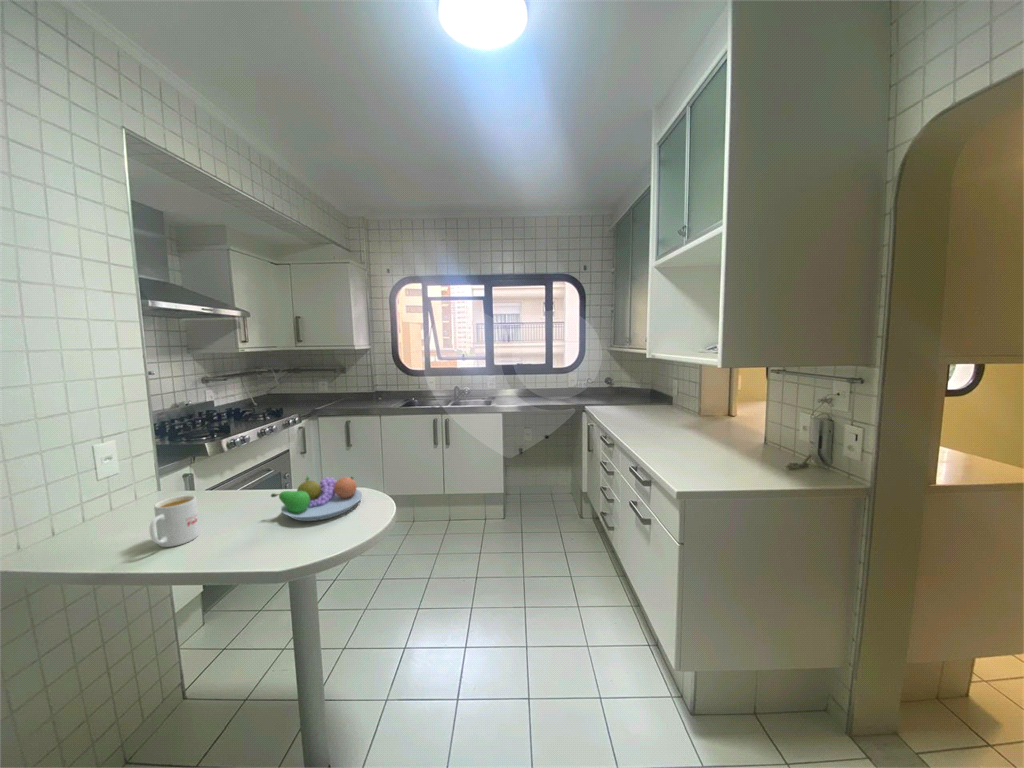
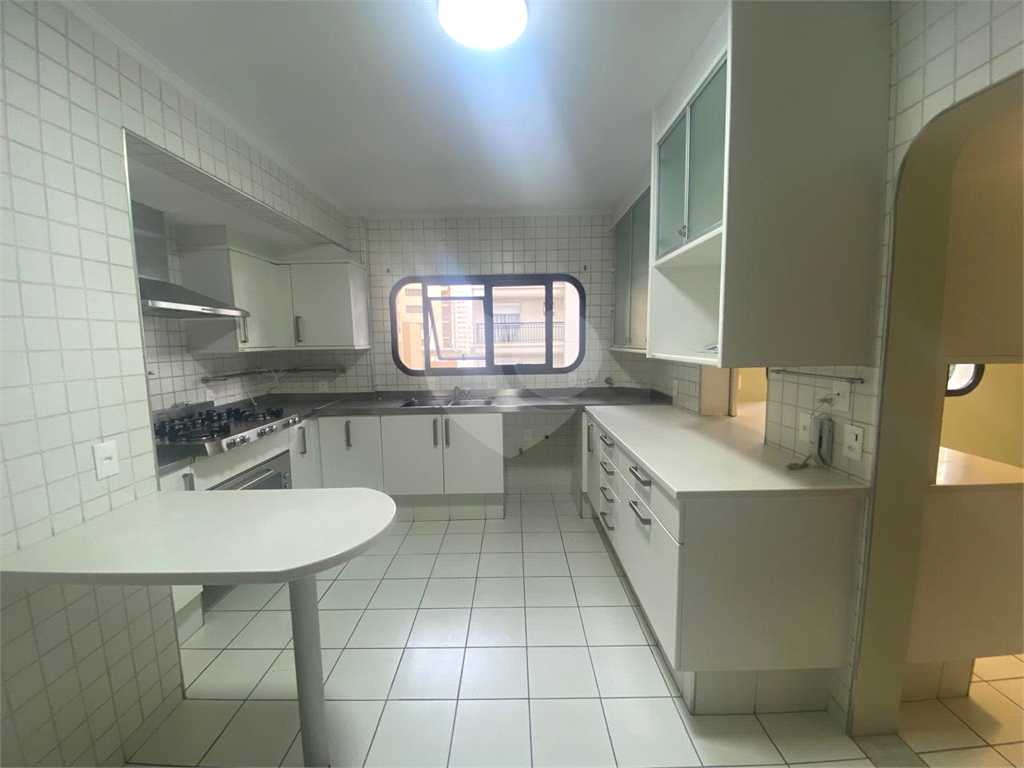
- mug [149,494,201,548]
- fruit bowl [270,475,363,522]
